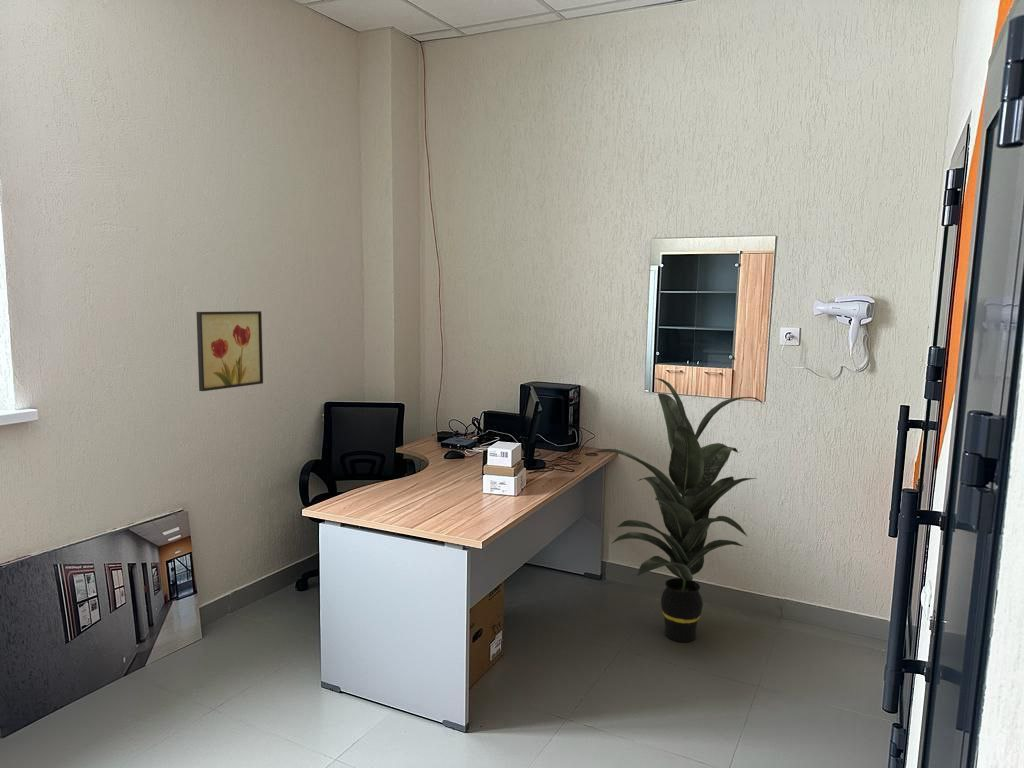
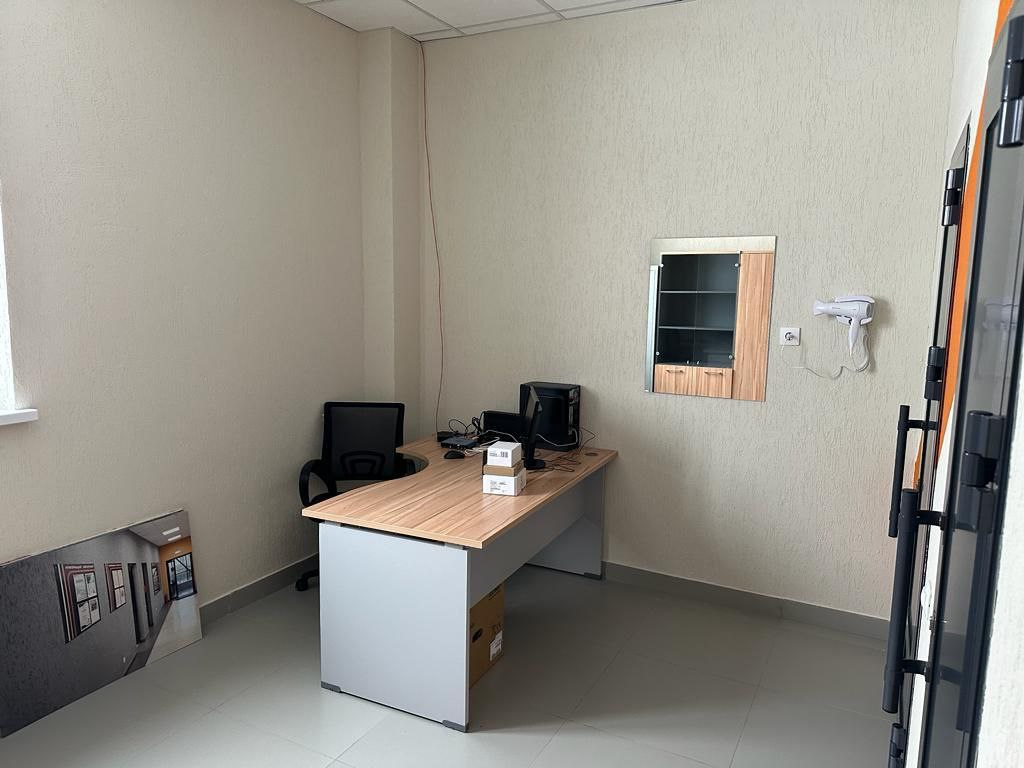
- wall art [195,310,264,392]
- indoor plant [592,377,764,643]
